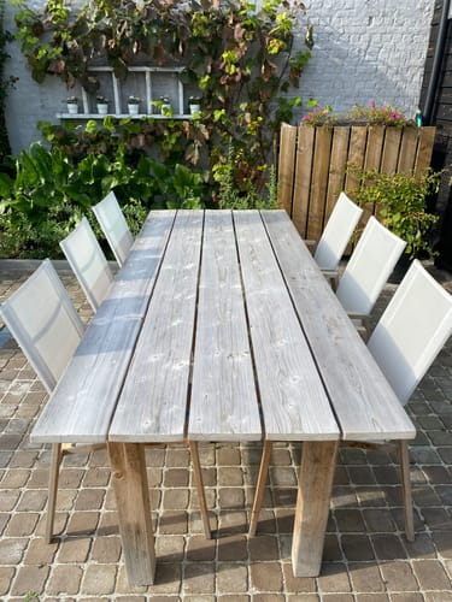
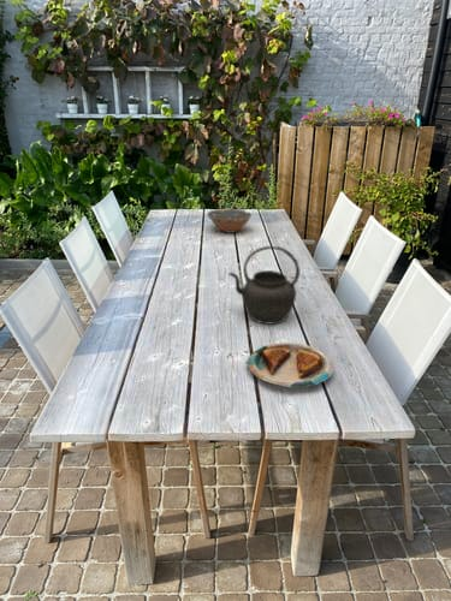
+ bowl [206,208,253,234]
+ kettle [227,245,301,326]
+ plate [244,341,334,388]
